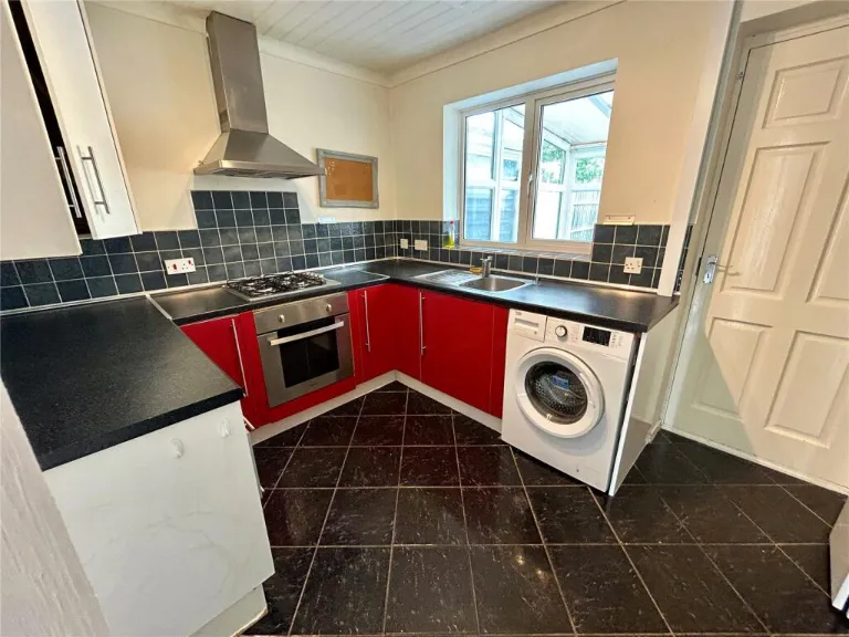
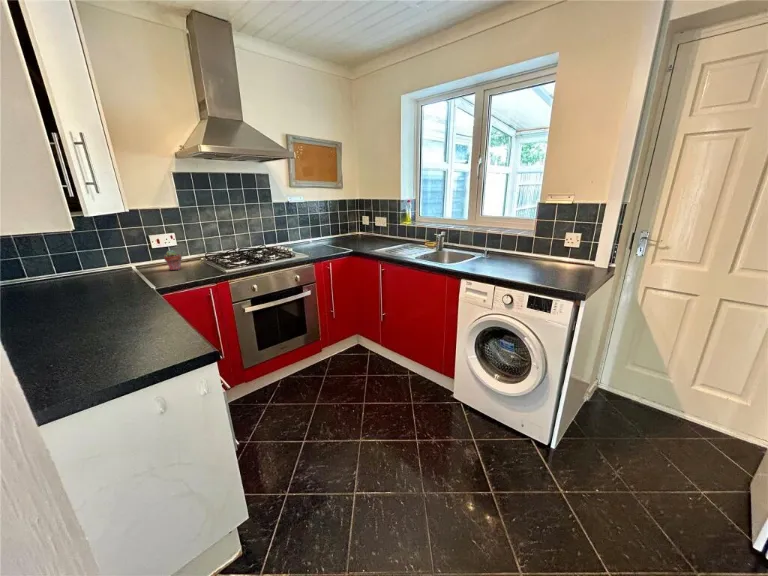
+ potted succulent [163,249,183,271]
